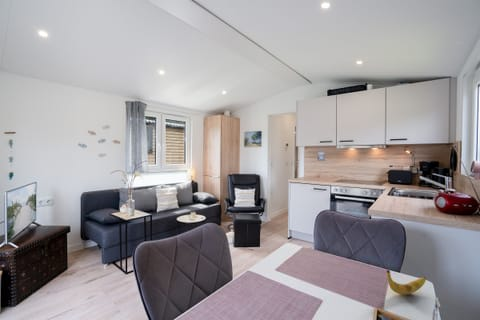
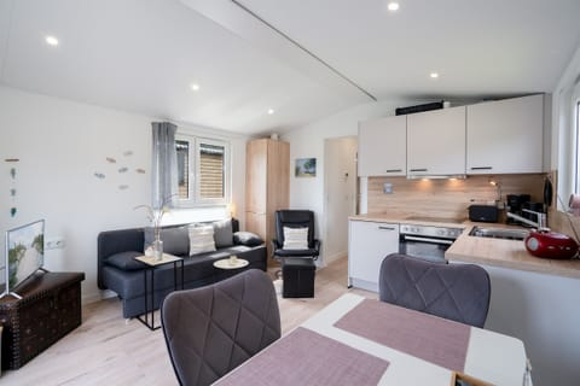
- banana [386,269,427,295]
